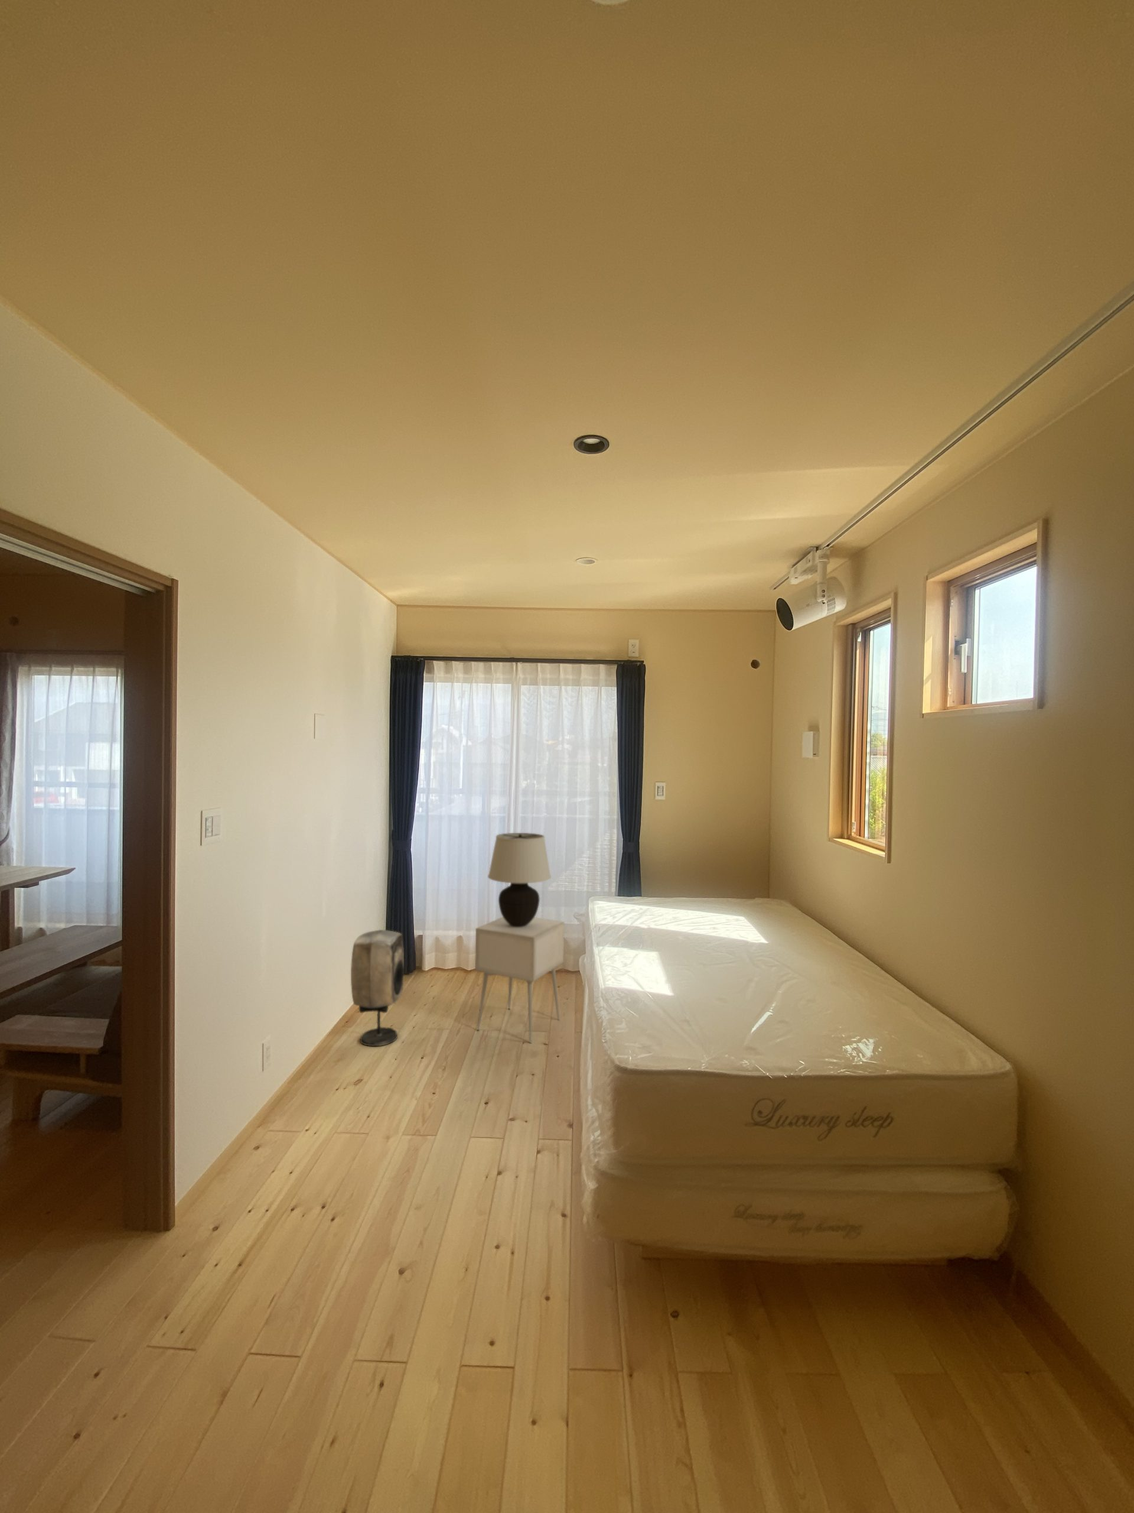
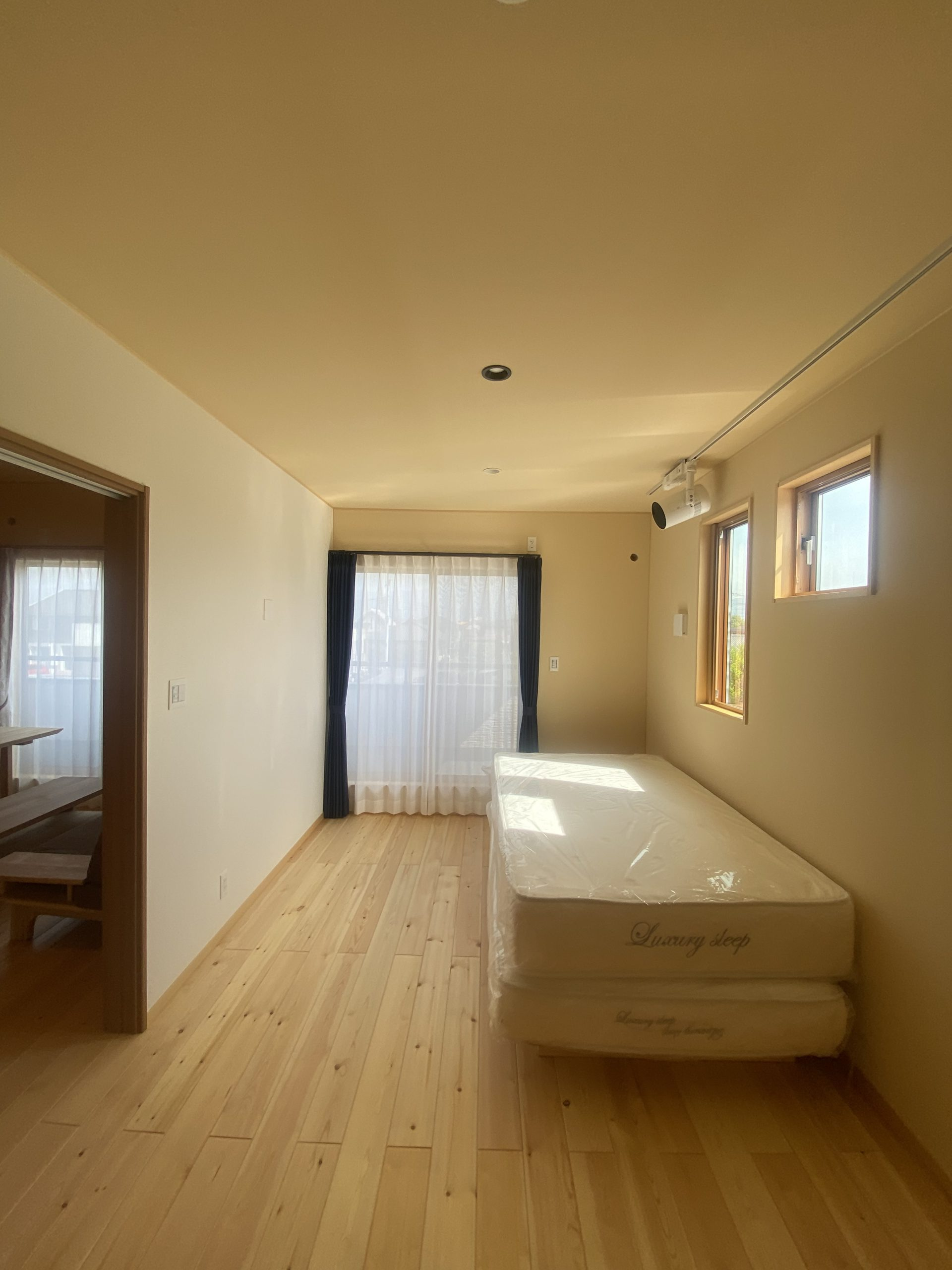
- speaker [350,929,405,1047]
- nightstand [474,916,566,1044]
- table lamp [487,833,552,927]
